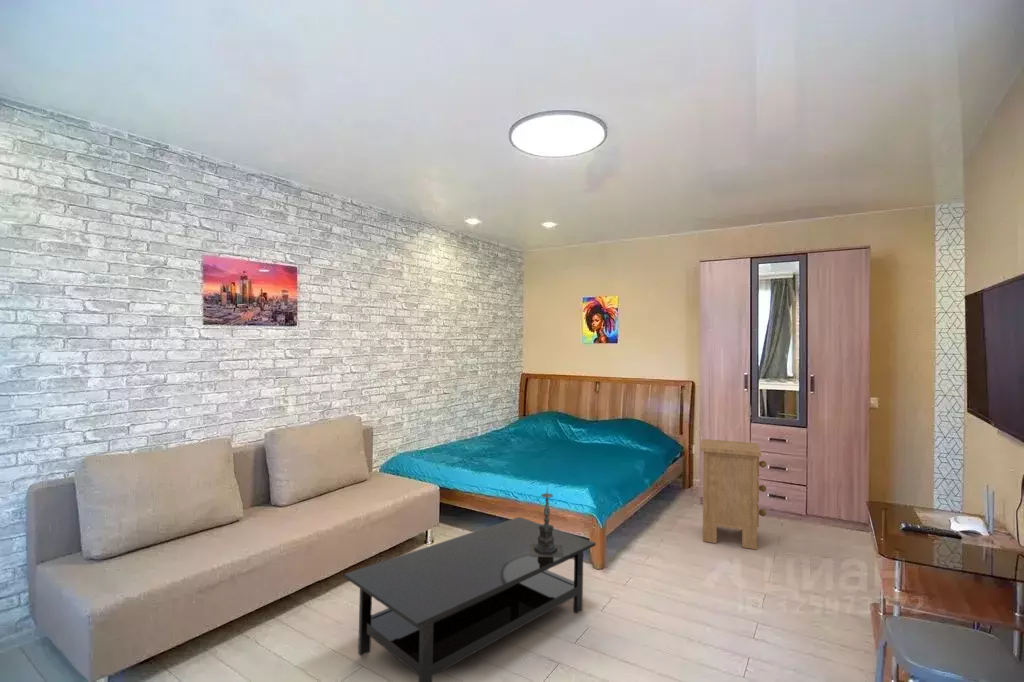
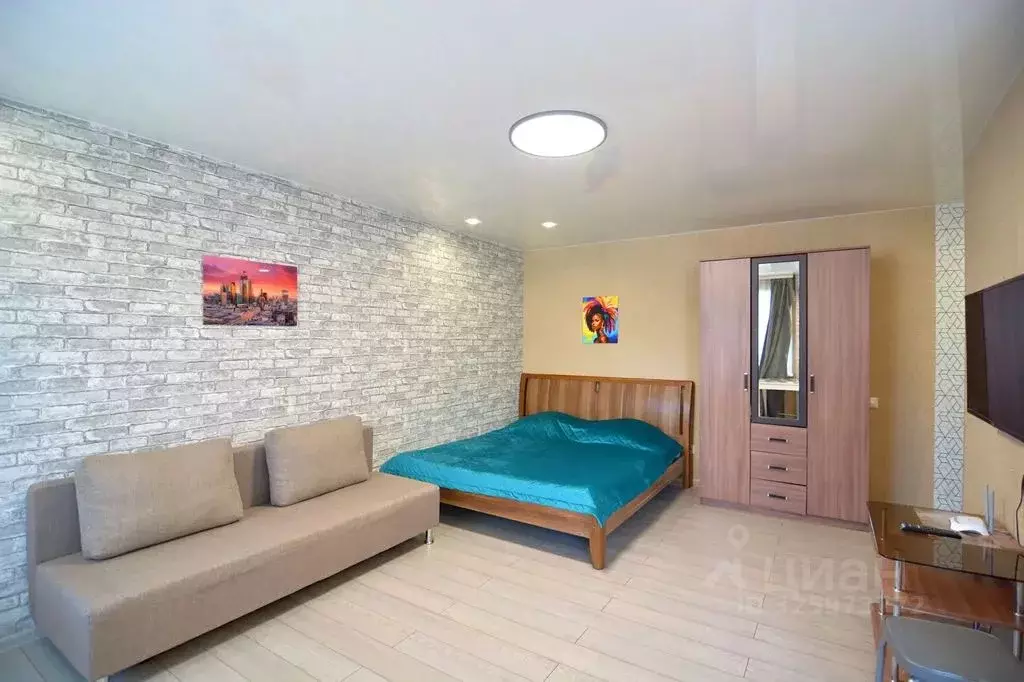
- nightstand [699,438,767,550]
- coffee table [343,516,597,682]
- candle holder [530,486,564,557]
